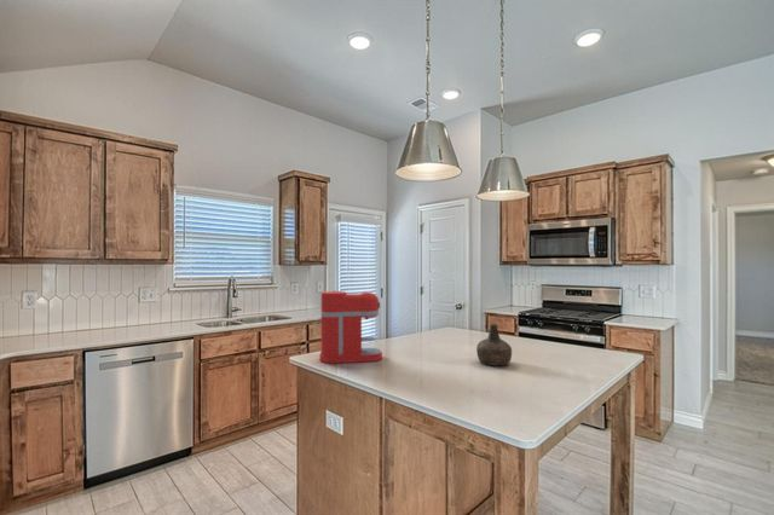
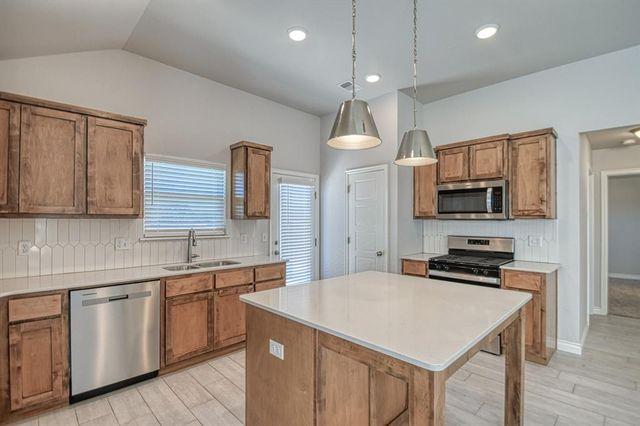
- bottle [475,323,513,368]
- coffee maker [316,290,383,365]
